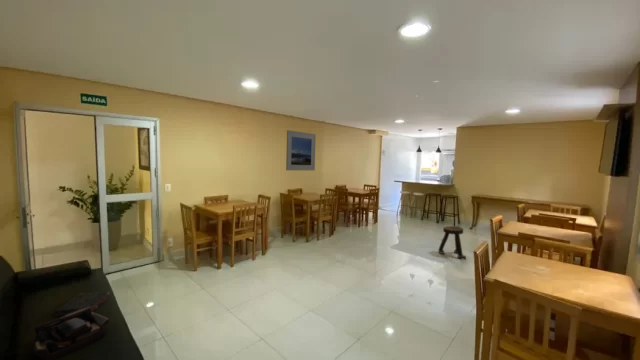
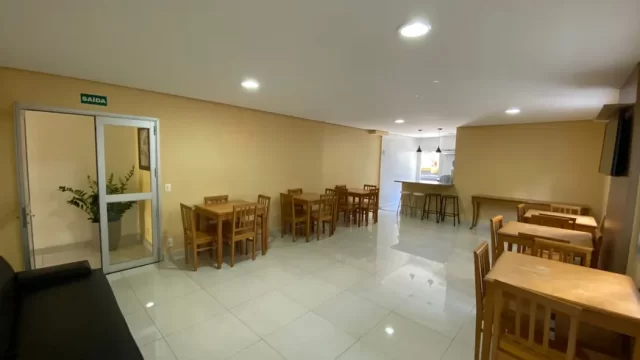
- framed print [285,129,317,171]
- tote bag [31,307,111,360]
- book [54,291,111,317]
- stool [437,225,467,260]
